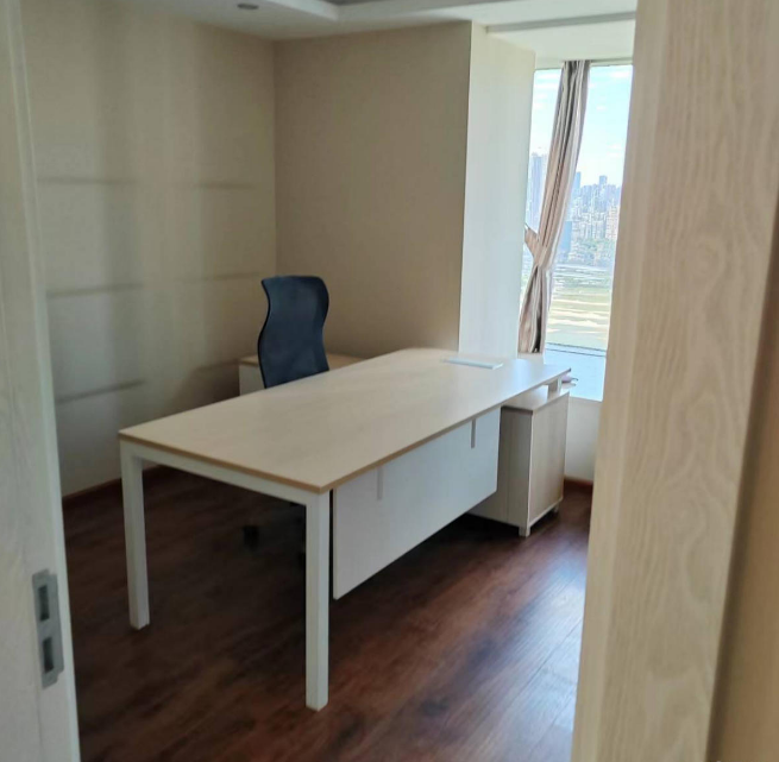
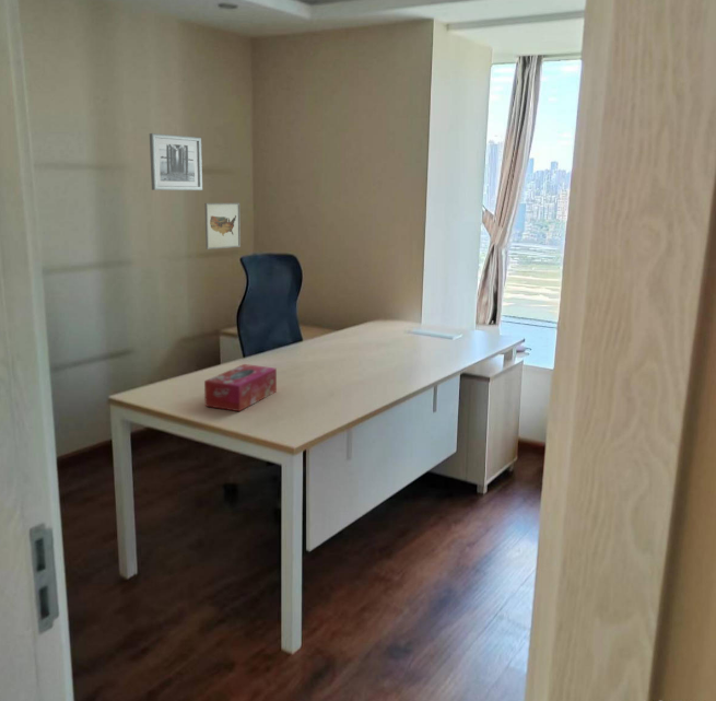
+ wall art [149,132,203,191]
+ wall art [203,202,242,250]
+ tissue box [203,363,278,412]
